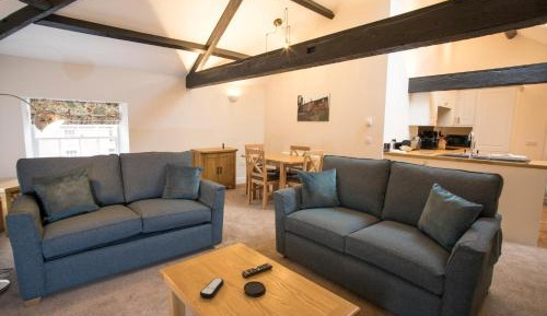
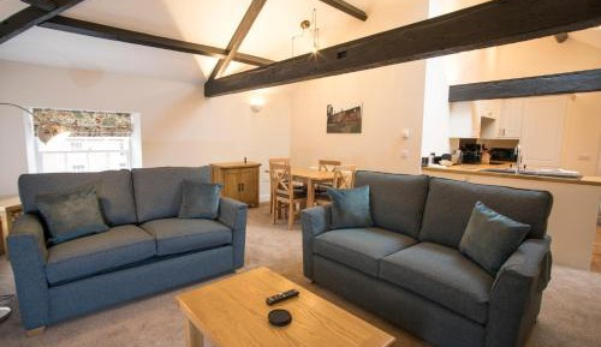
- remote control [199,277,224,299]
